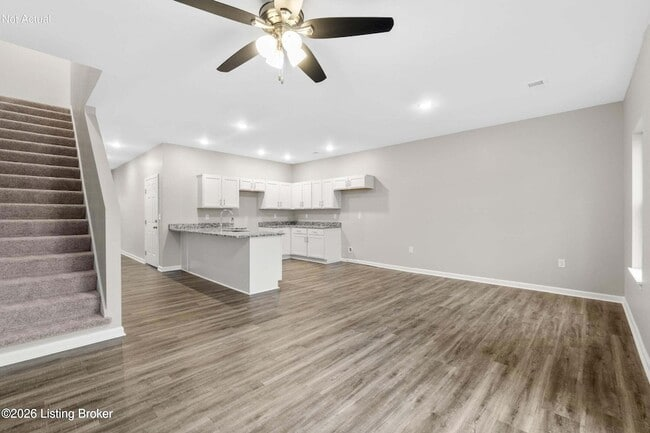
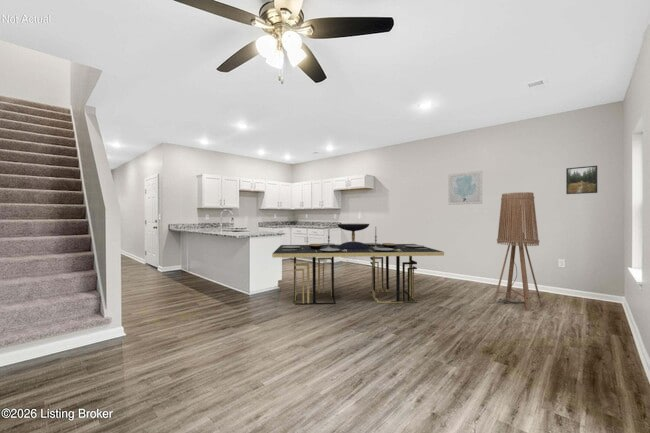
+ floor lamp [493,191,543,312]
+ dining table [271,223,445,306]
+ wall art [447,170,483,206]
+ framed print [565,165,598,195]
